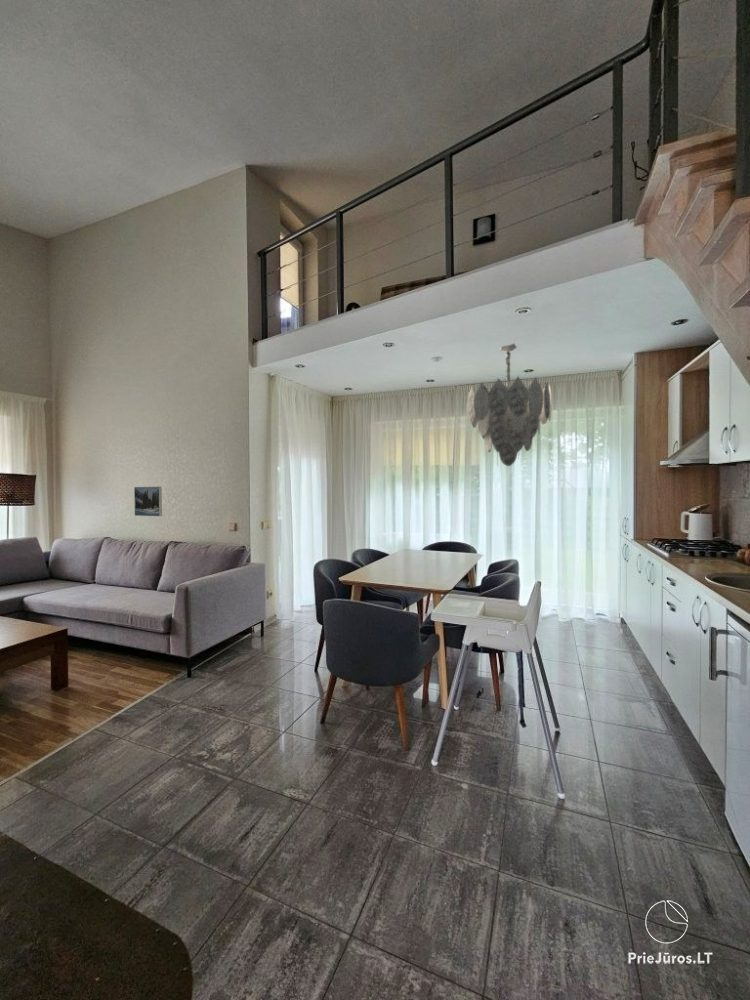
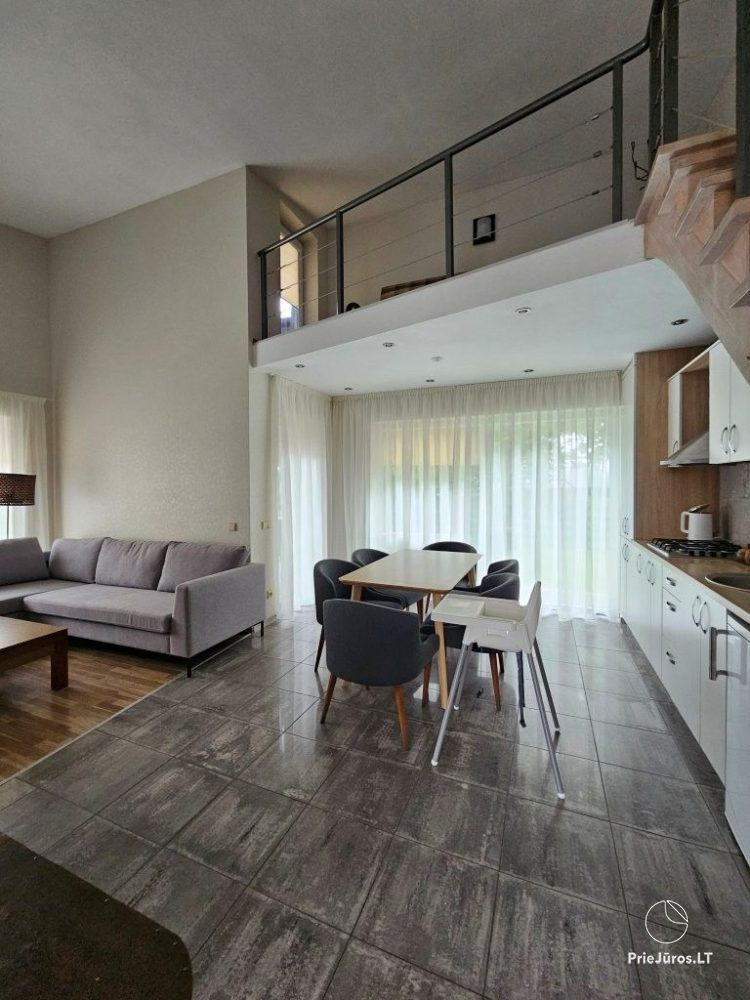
- chandelier [466,343,553,467]
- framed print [133,486,163,517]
